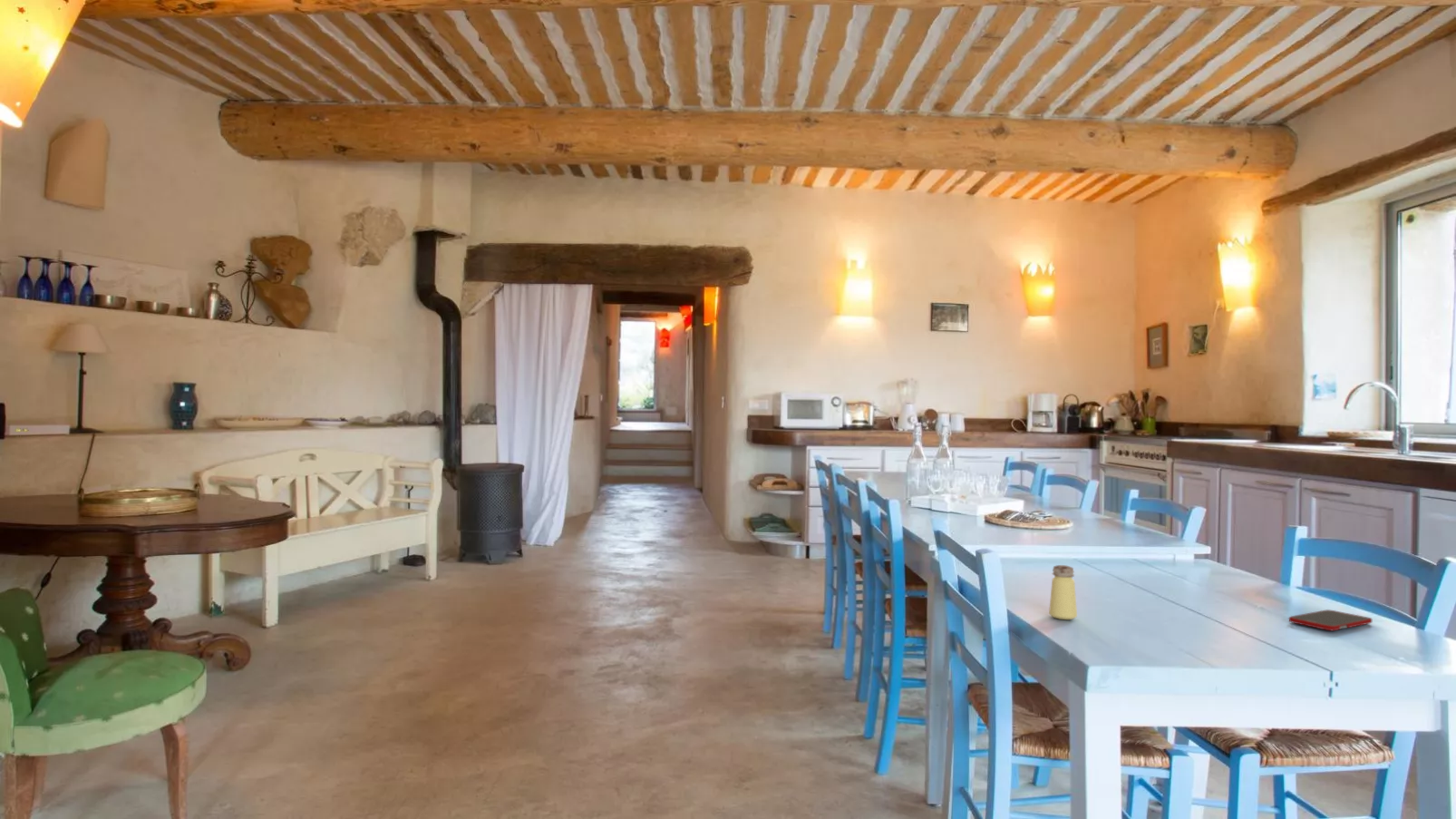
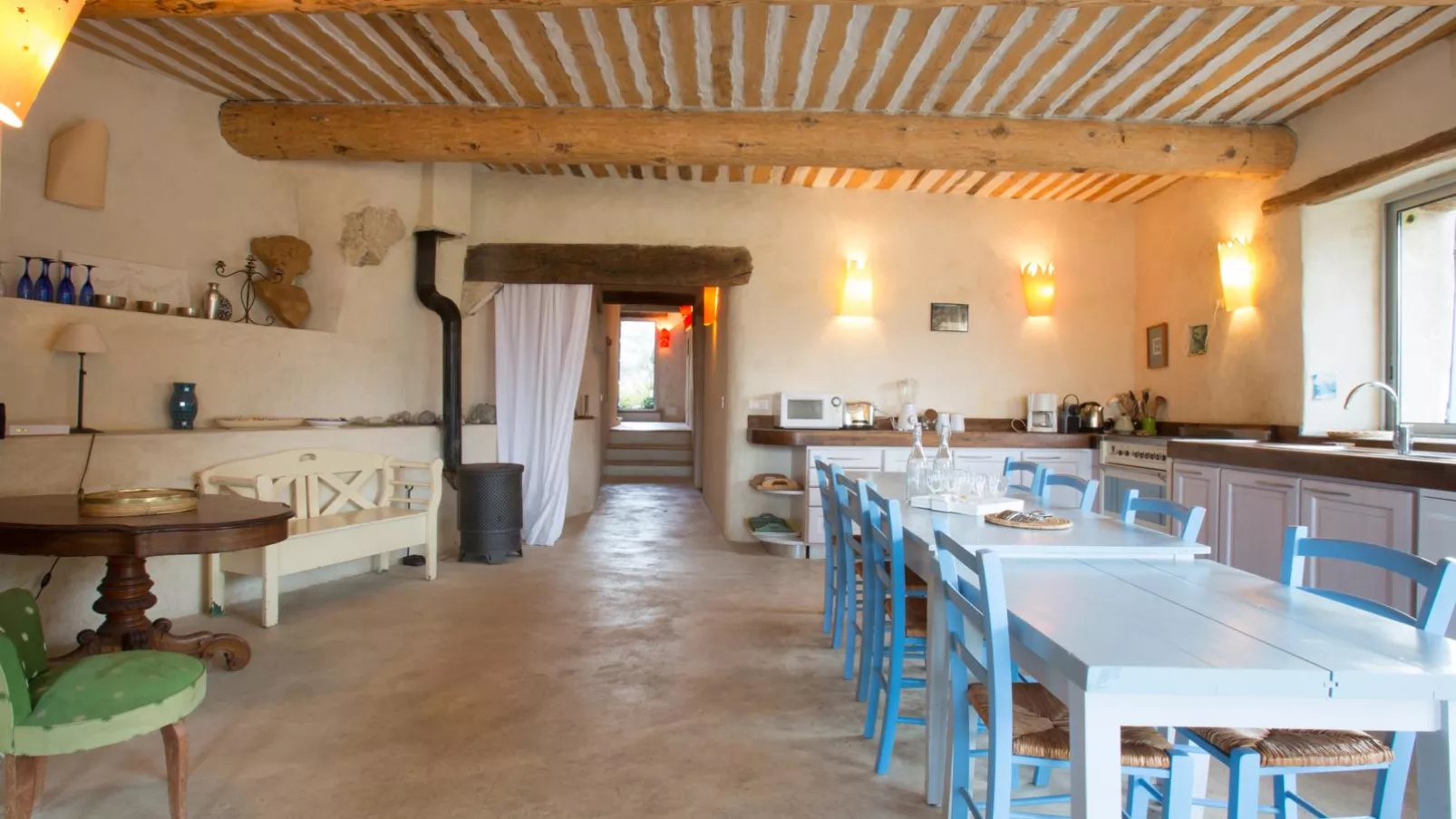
- cell phone [1288,609,1373,631]
- saltshaker [1048,564,1078,620]
